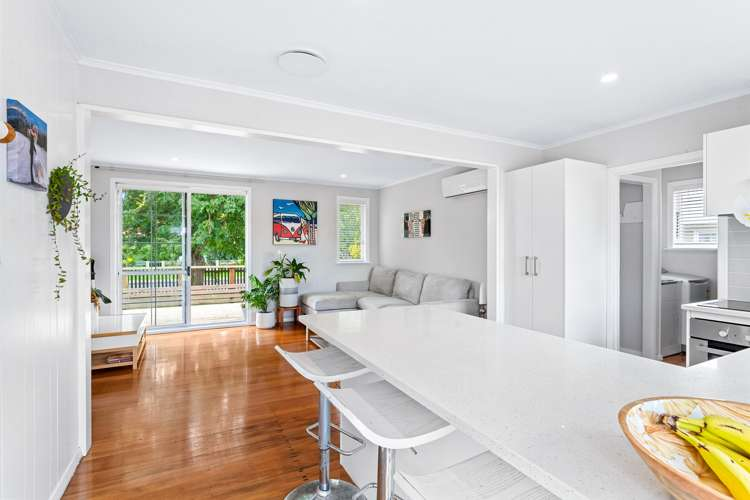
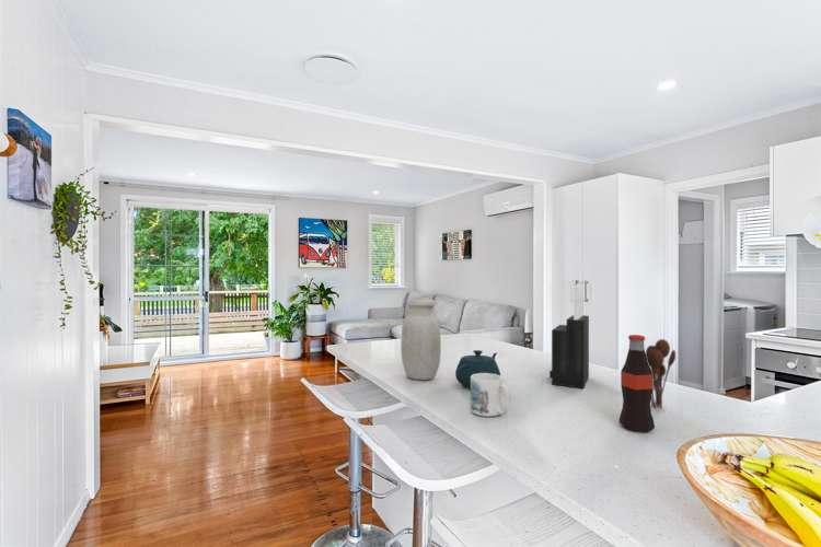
+ knife block [548,283,590,389]
+ mug [470,373,510,418]
+ utensil holder [645,338,677,410]
+ bottle [617,334,656,433]
+ teapot [454,349,501,389]
+ jar [401,296,442,381]
